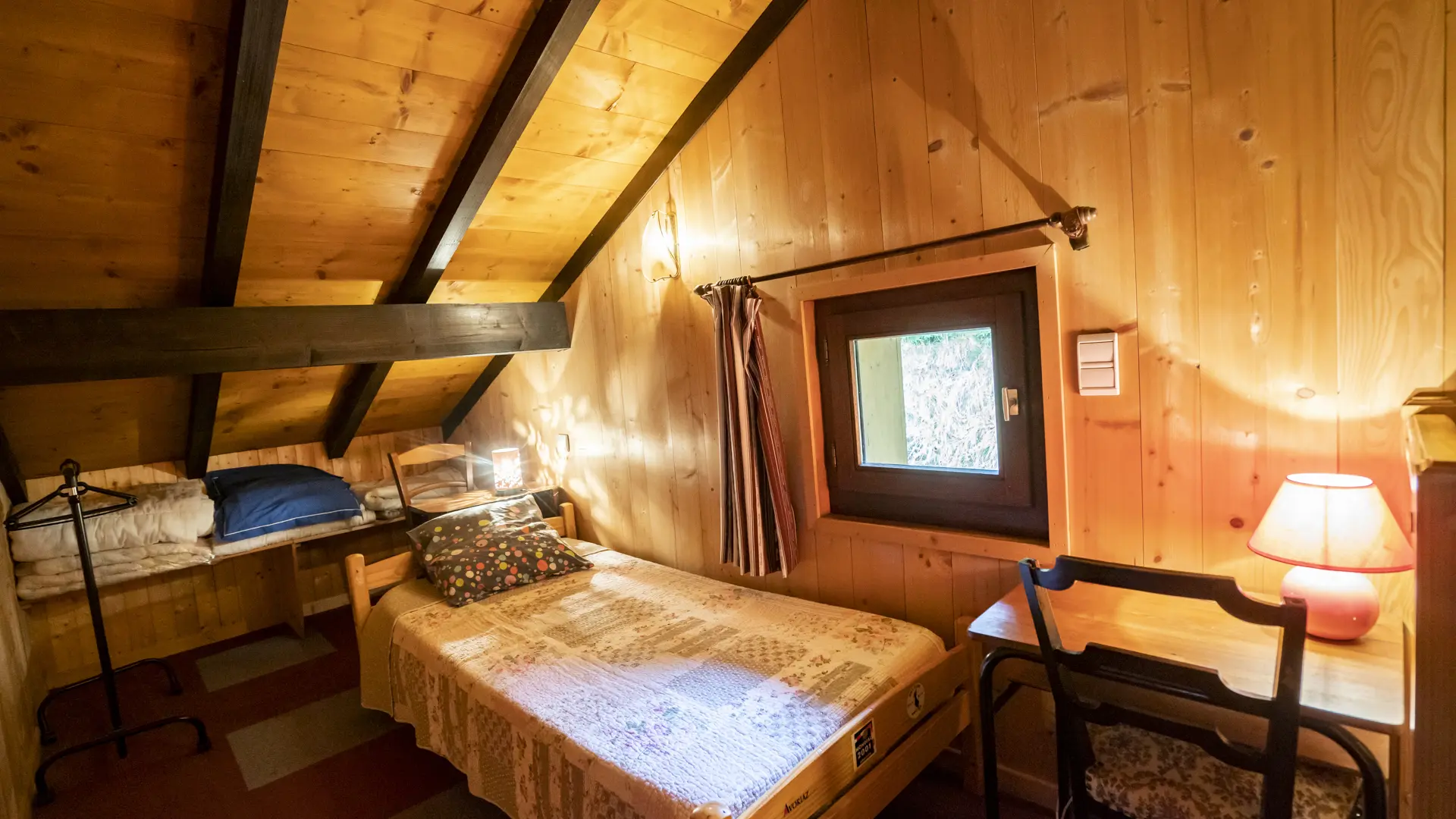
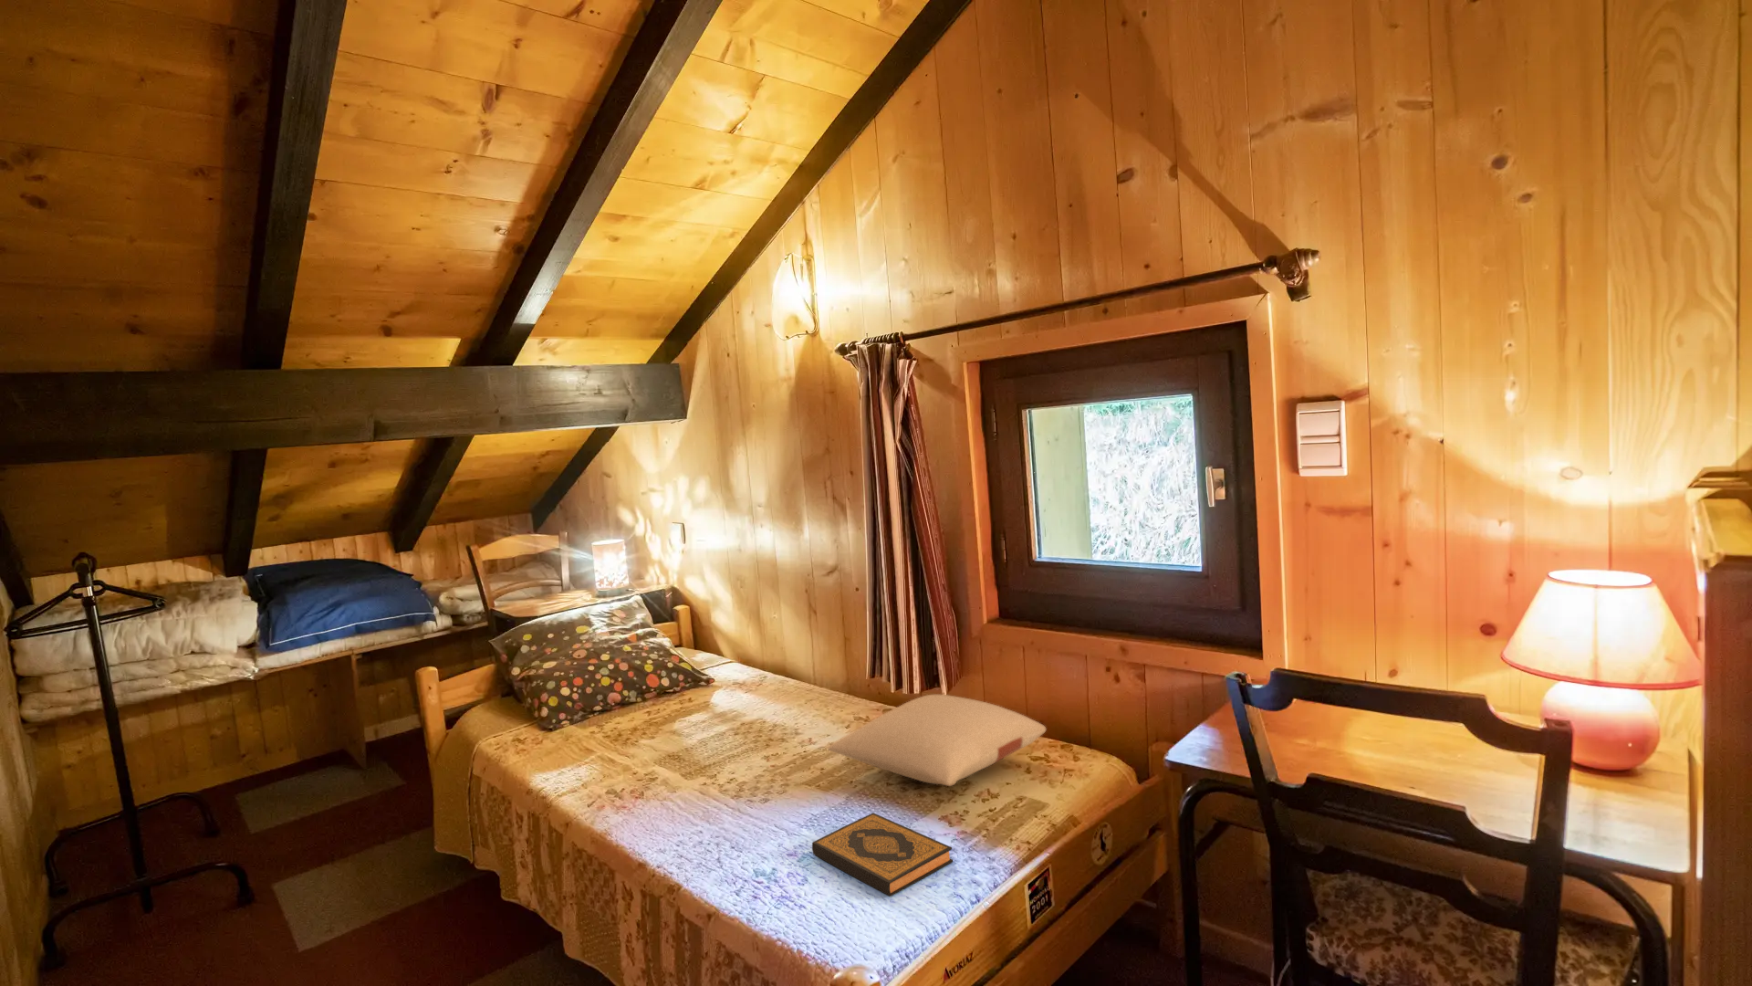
+ pillow [827,693,1047,787]
+ hardback book [811,811,953,897]
